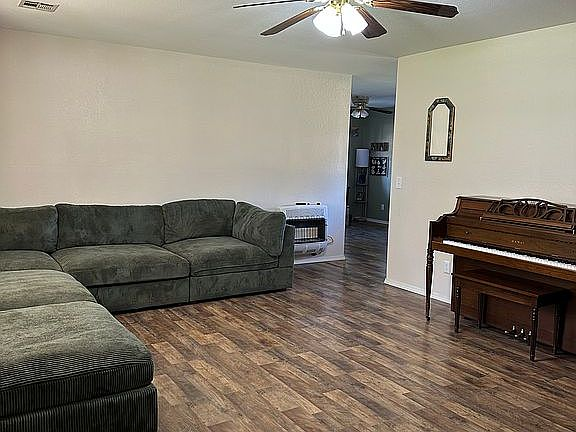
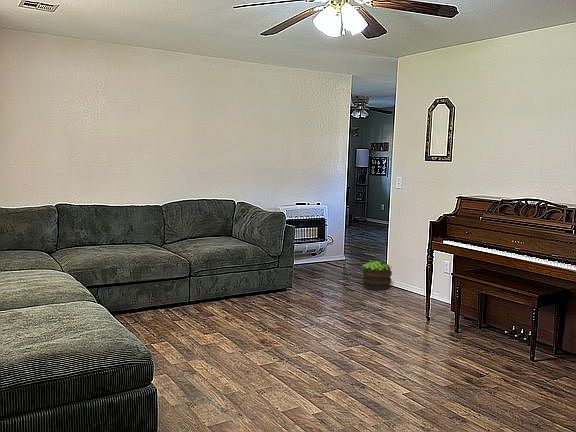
+ potted plant [361,260,393,291]
